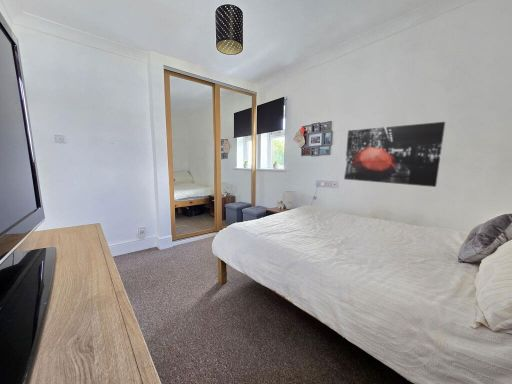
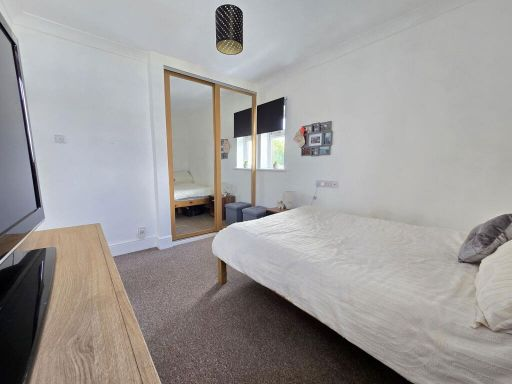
- wall art [343,121,446,188]
